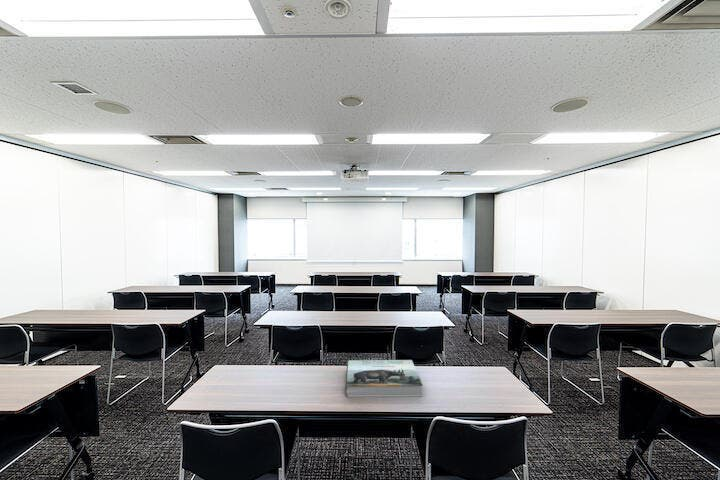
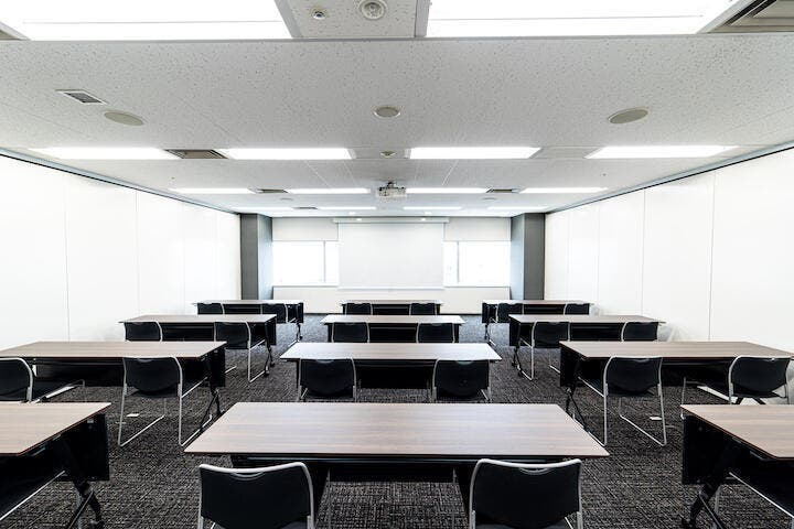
- book [344,359,424,398]
